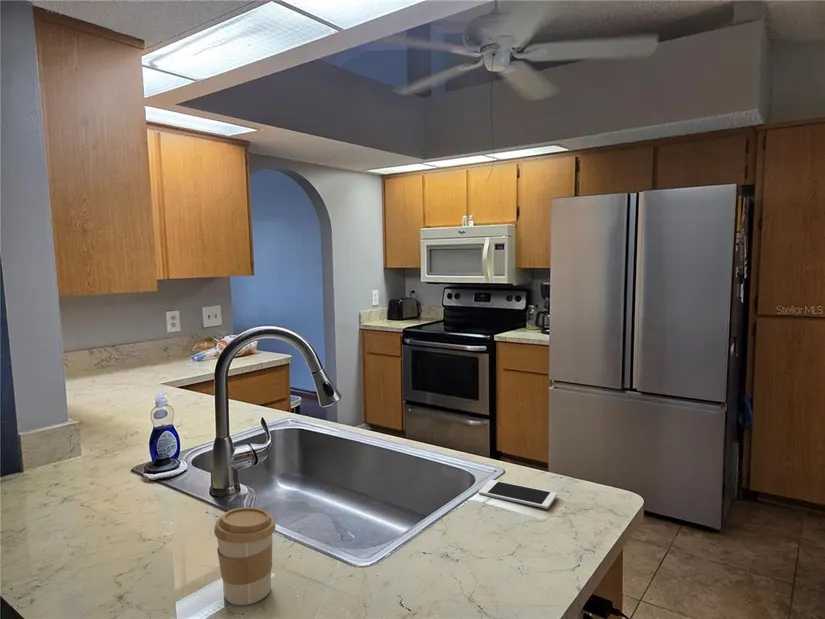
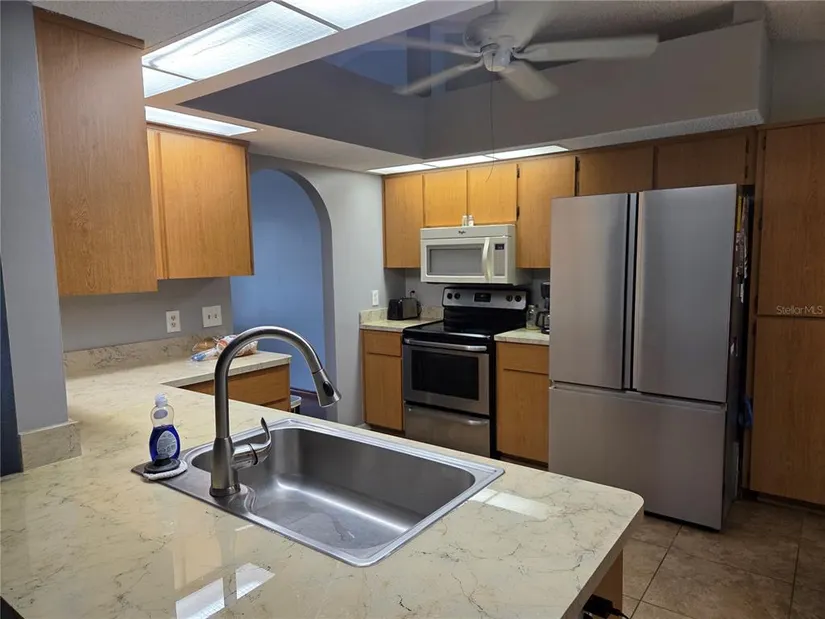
- coffee cup [213,506,277,606]
- cell phone [478,479,558,510]
